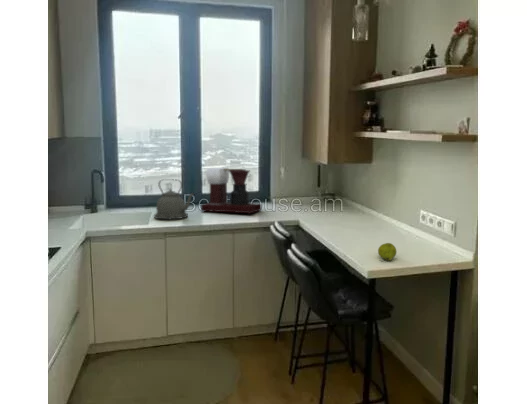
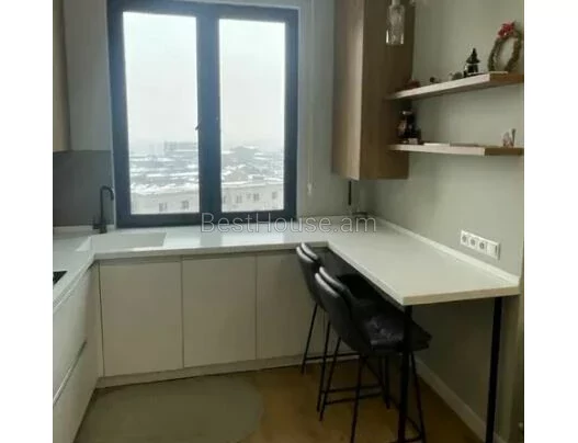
- fruit [377,242,397,262]
- coffee maker [200,167,263,215]
- kettle [153,178,195,220]
